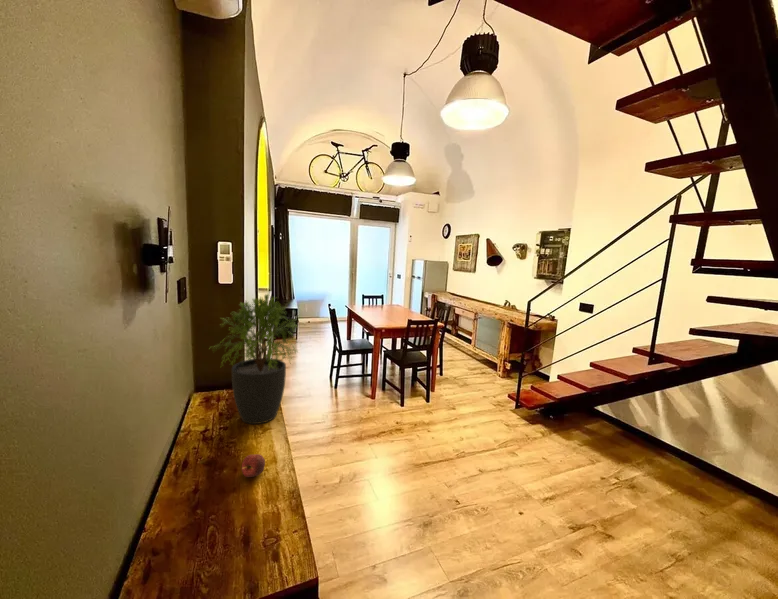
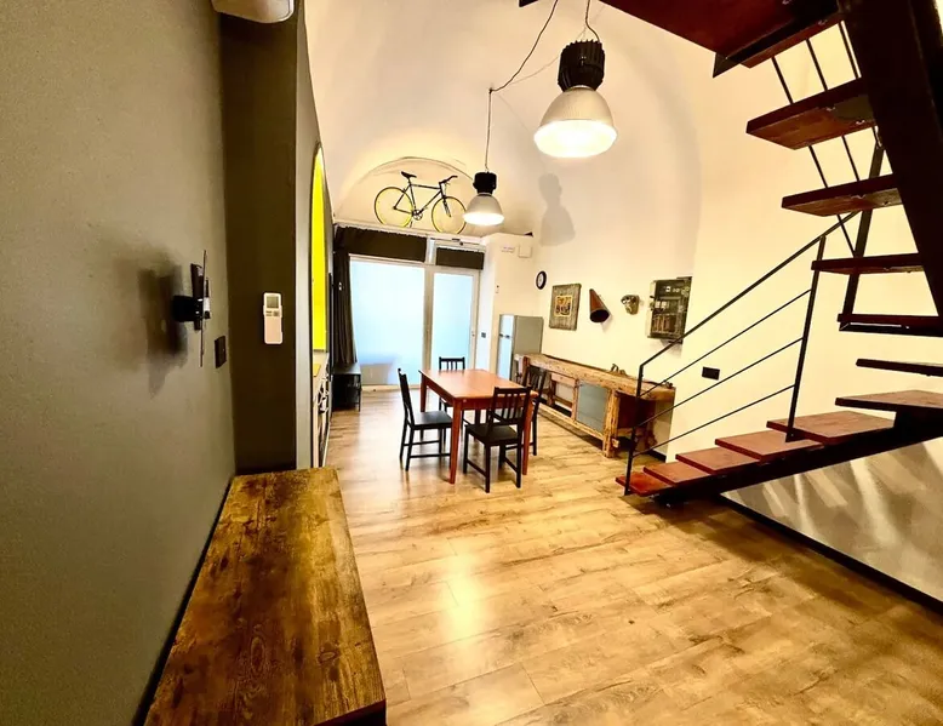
- potted plant [208,292,302,425]
- apple [241,453,266,478]
